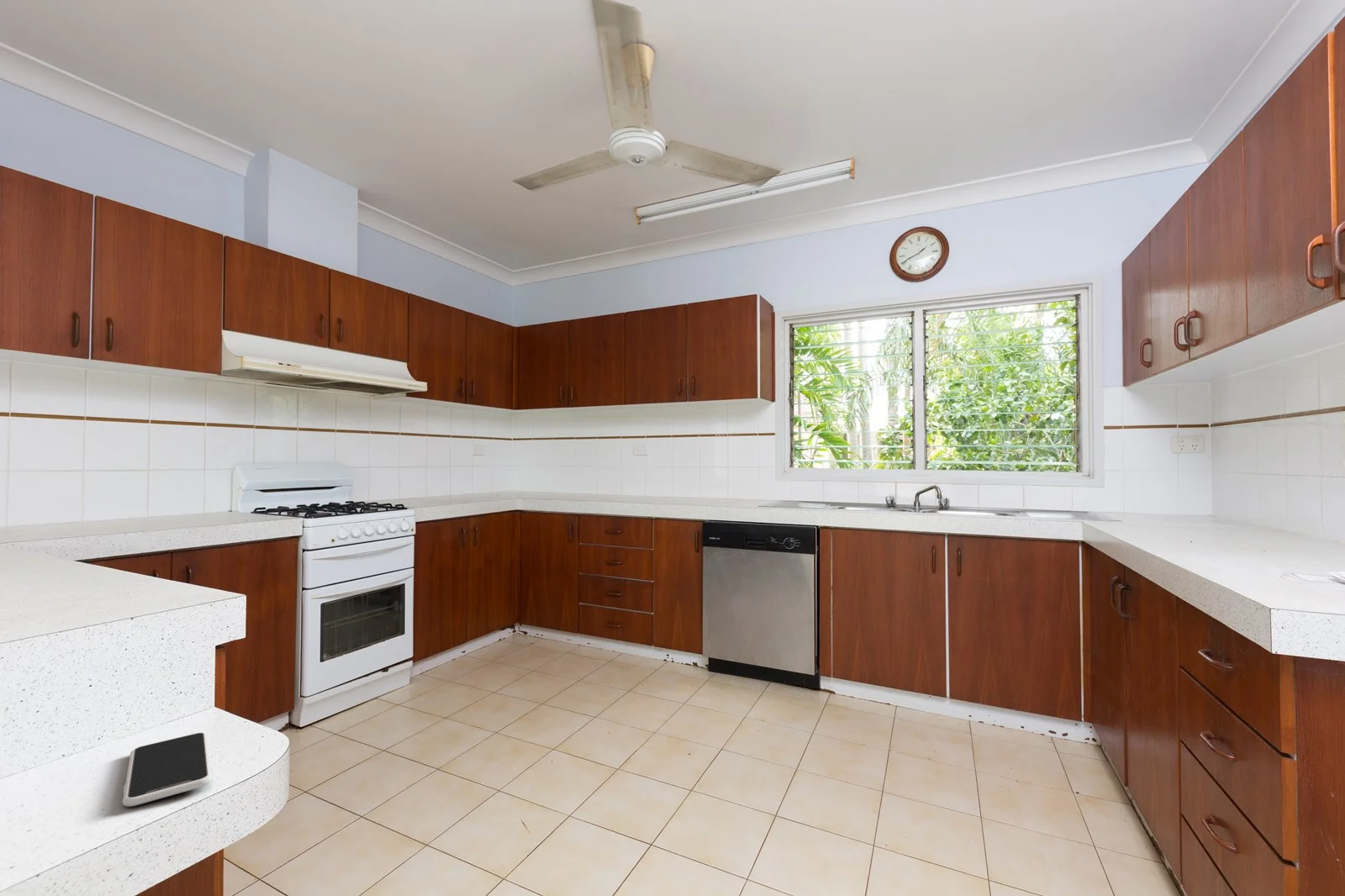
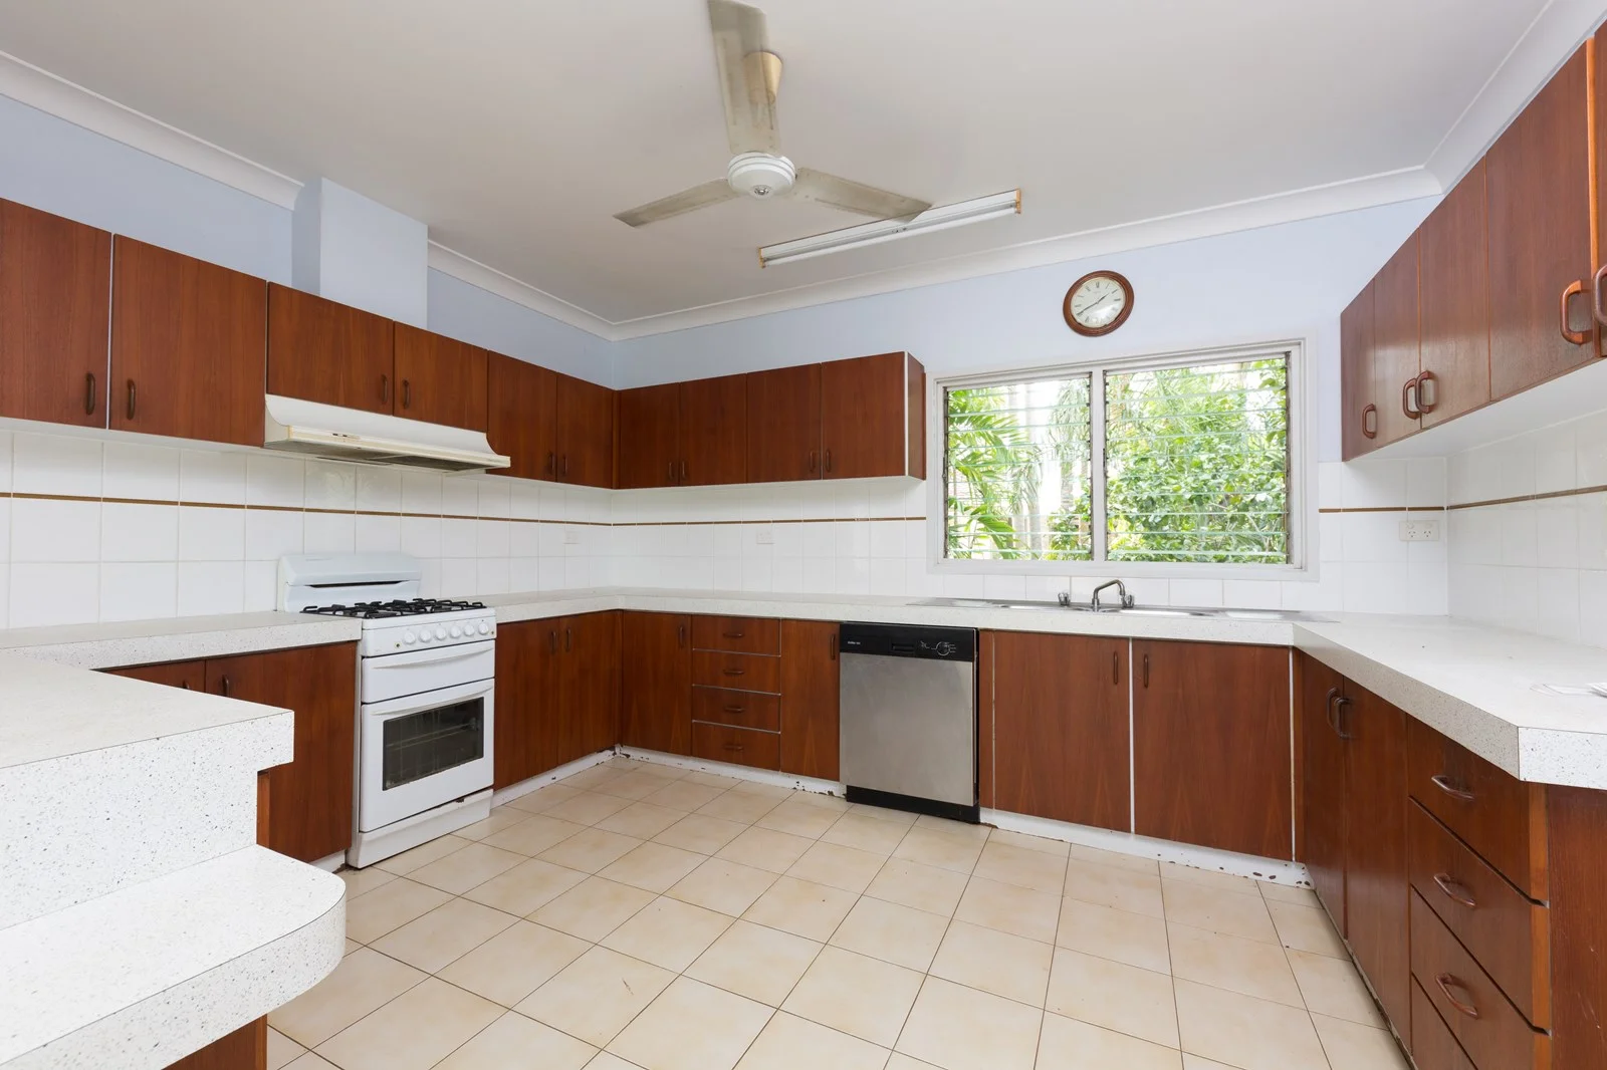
- smartphone [122,732,213,807]
